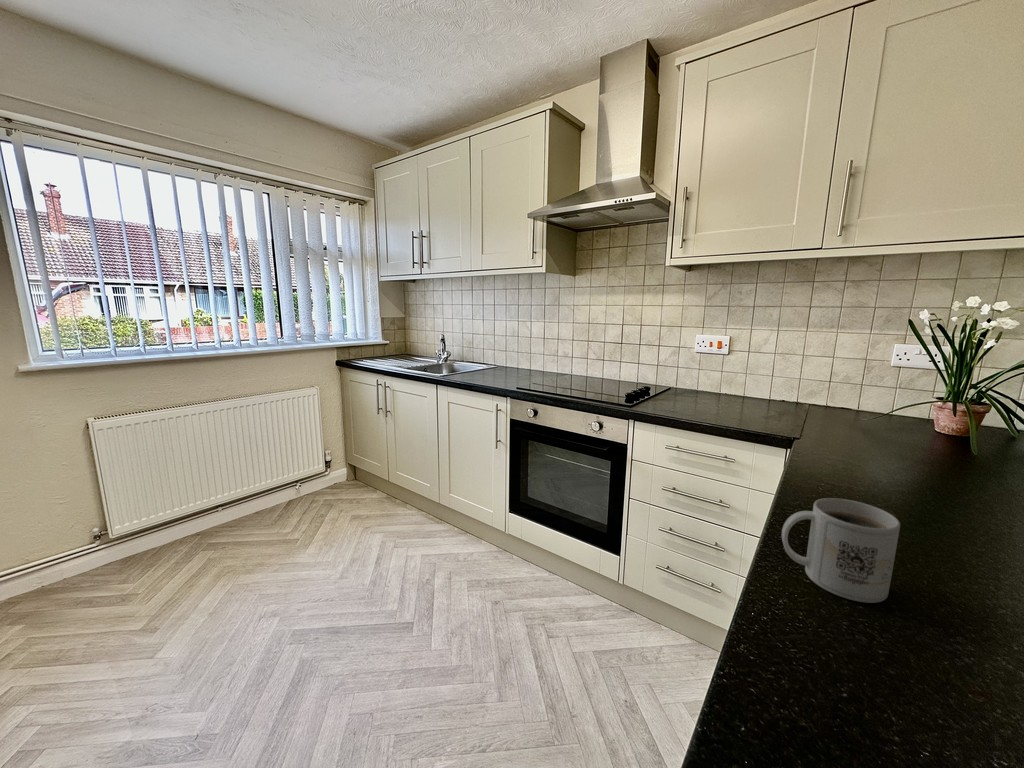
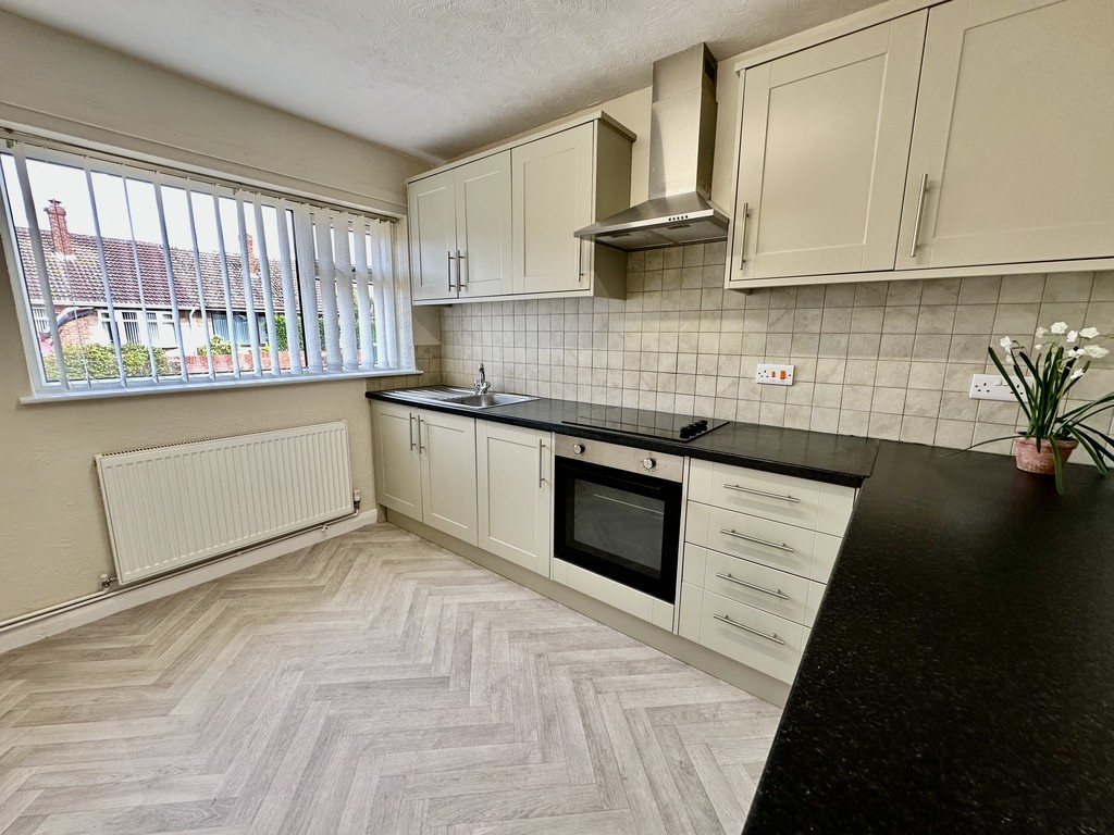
- mug [781,497,901,604]
